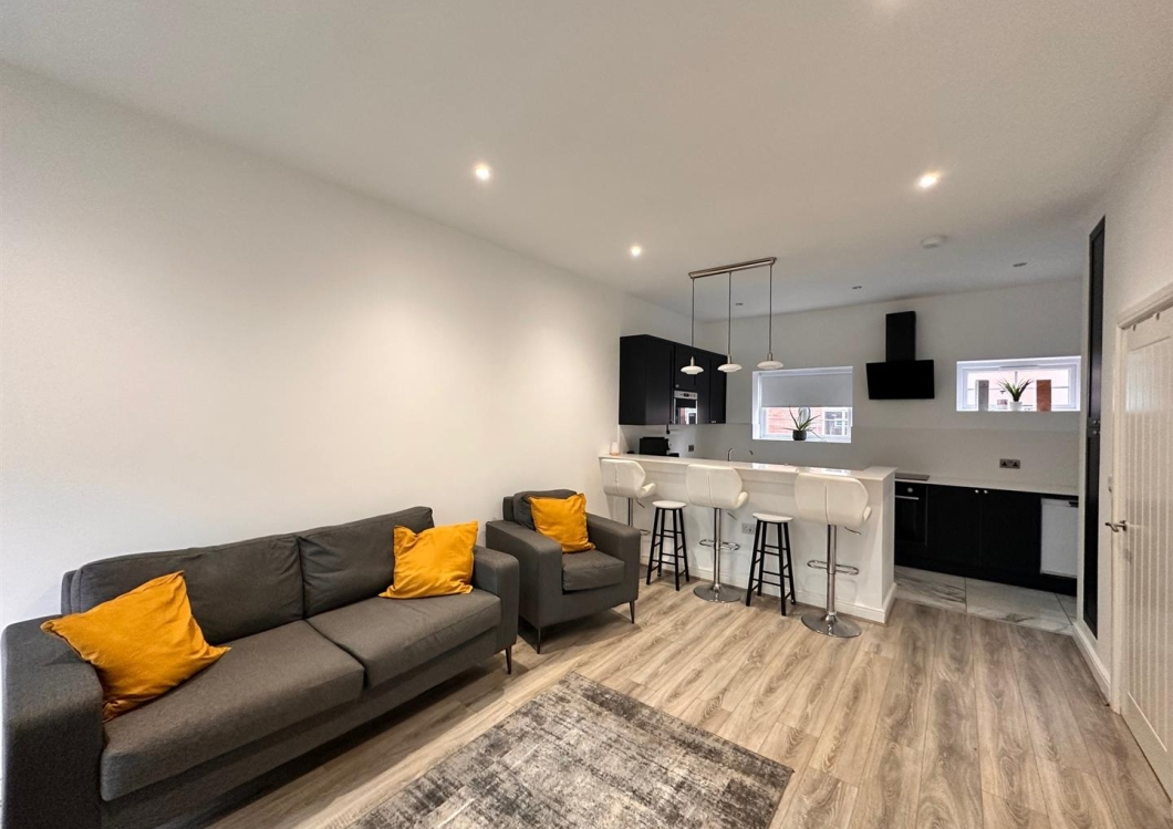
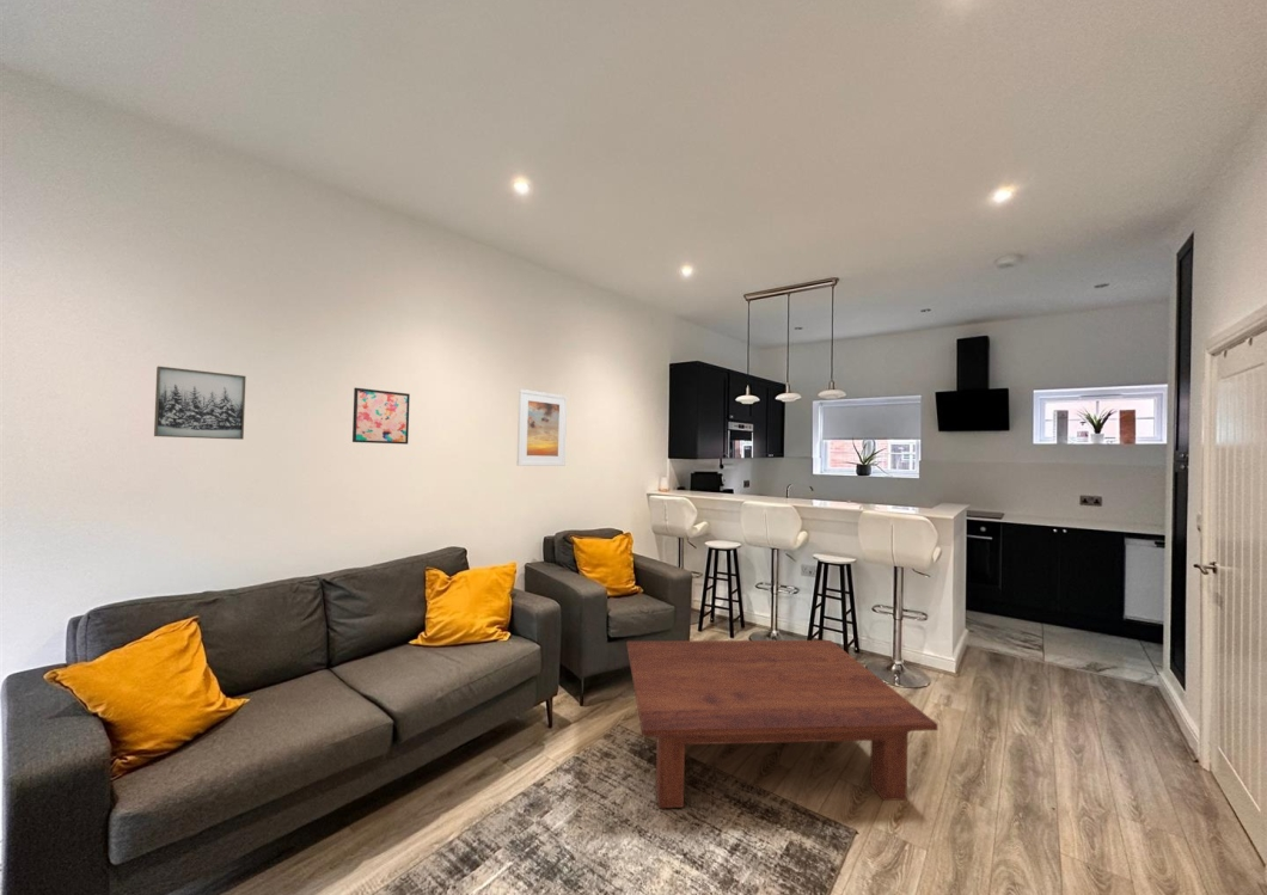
+ coffee table [626,639,938,809]
+ wall art [351,387,411,446]
+ wall art [153,366,247,441]
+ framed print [515,388,568,467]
